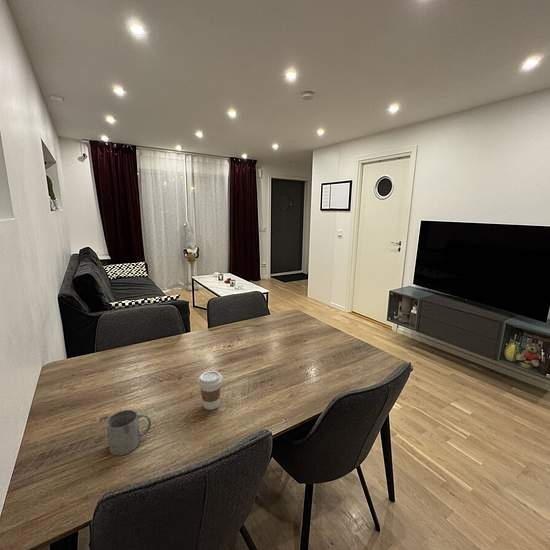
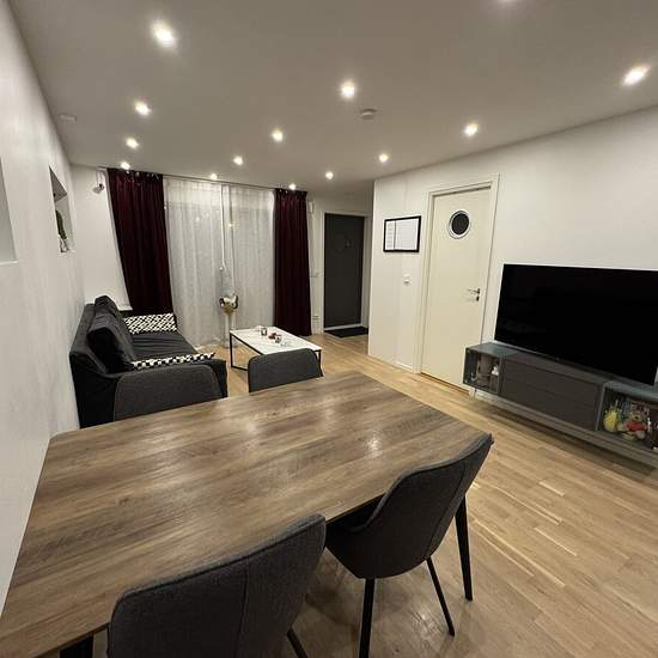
- coffee cup [197,370,224,411]
- mug [105,409,152,456]
